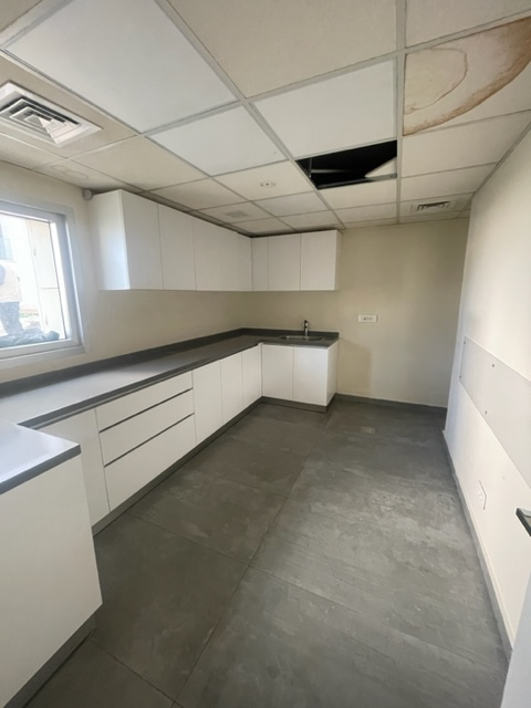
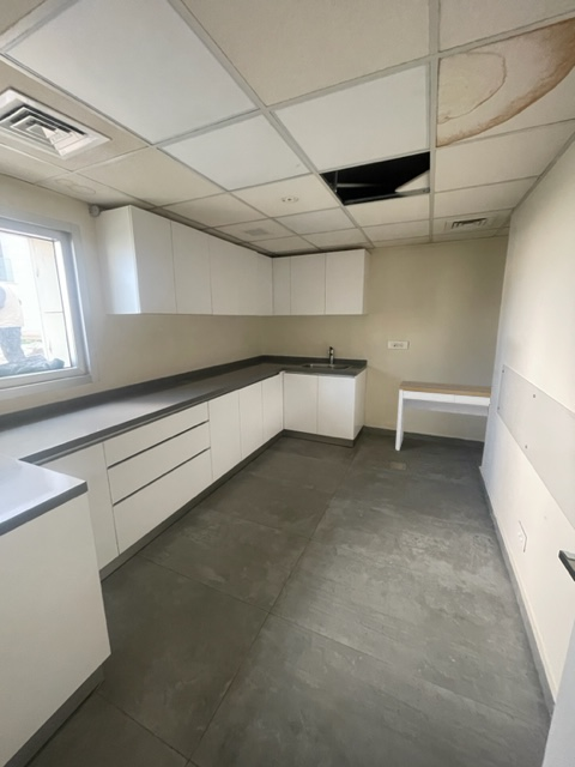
+ desk [394,380,492,452]
